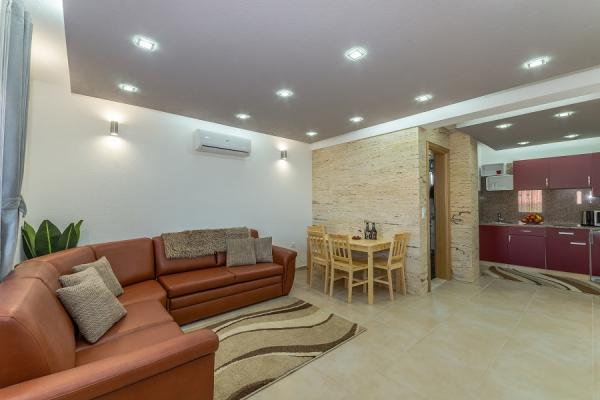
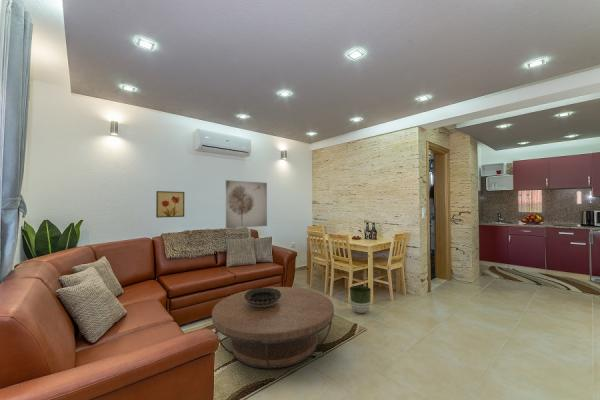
+ planter [349,285,372,314]
+ wall art [225,179,268,229]
+ wall art [155,190,185,218]
+ decorative bowl [244,287,281,307]
+ coffee table [211,286,335,370]
